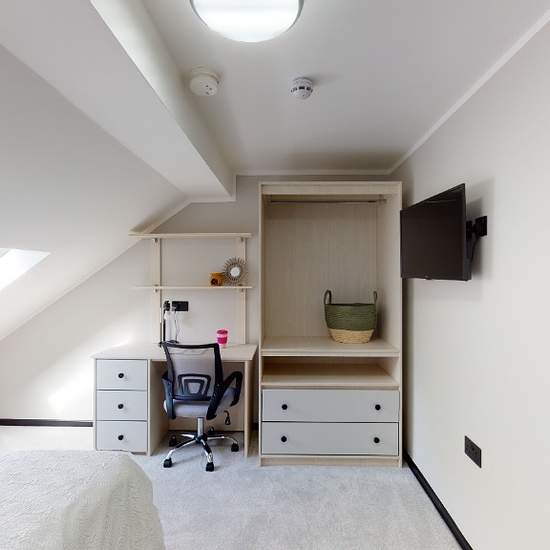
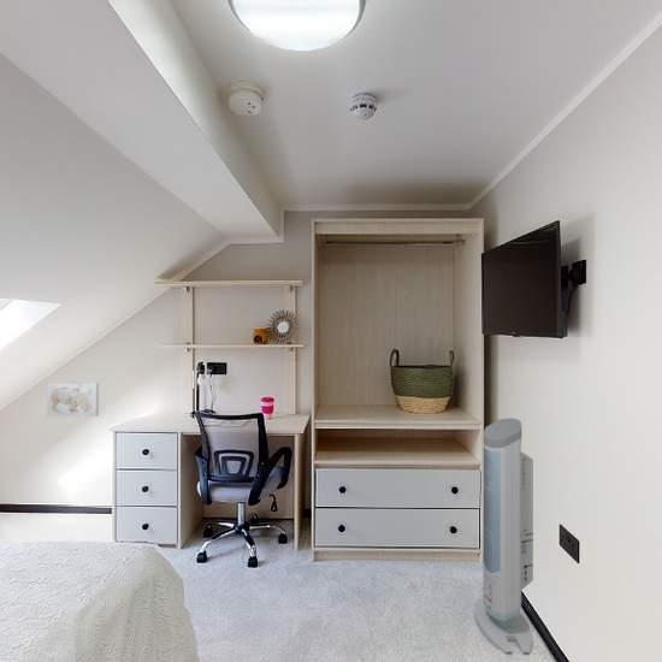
+ air purifier [473,418,534,656]
+ wall art [46,382,100,418]
